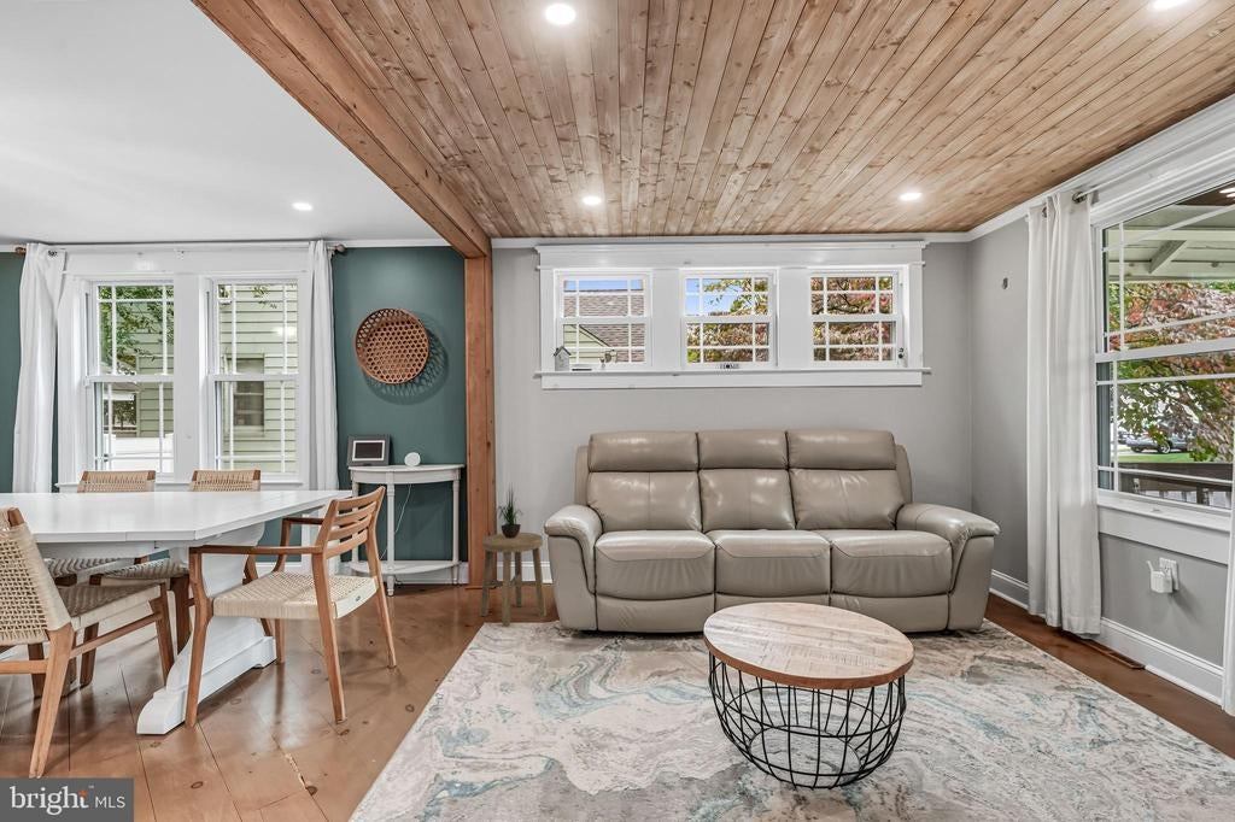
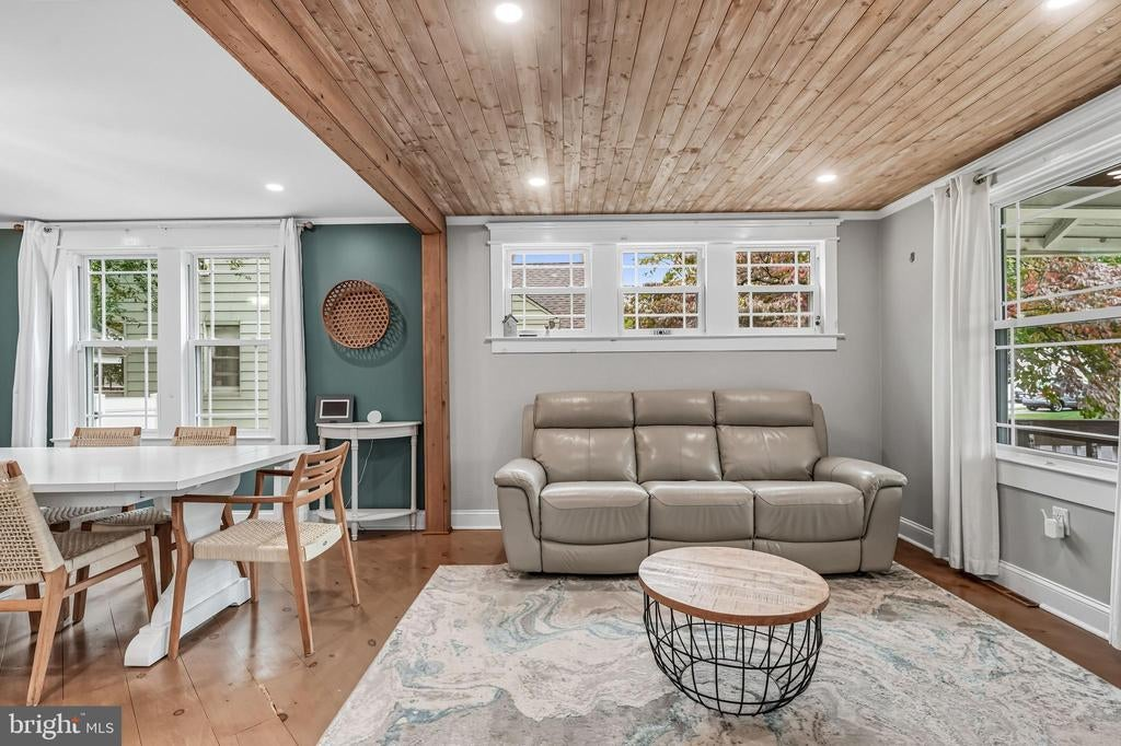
- stool [479,532,548,628]
- potted plant [494,483,522,539]
